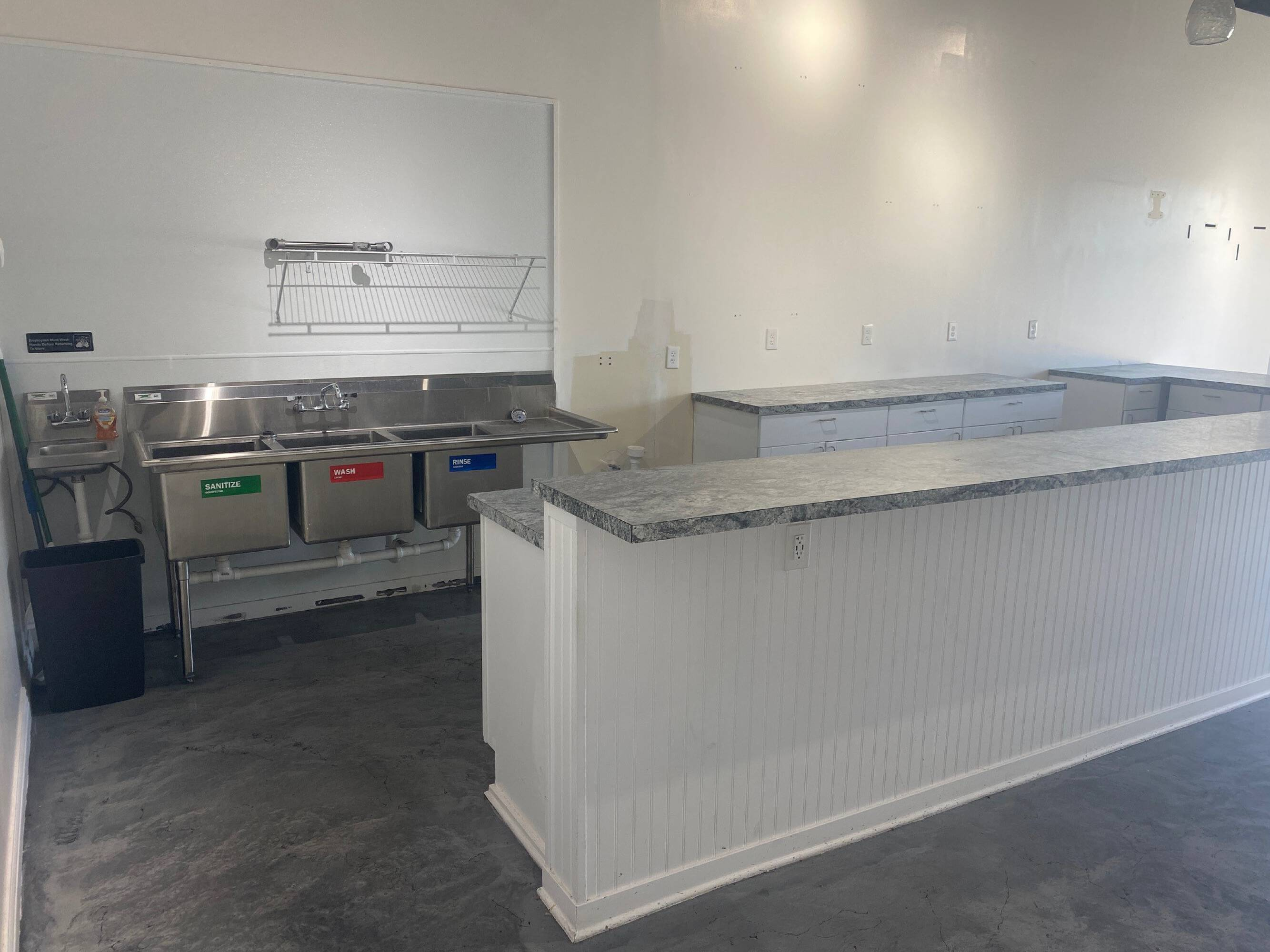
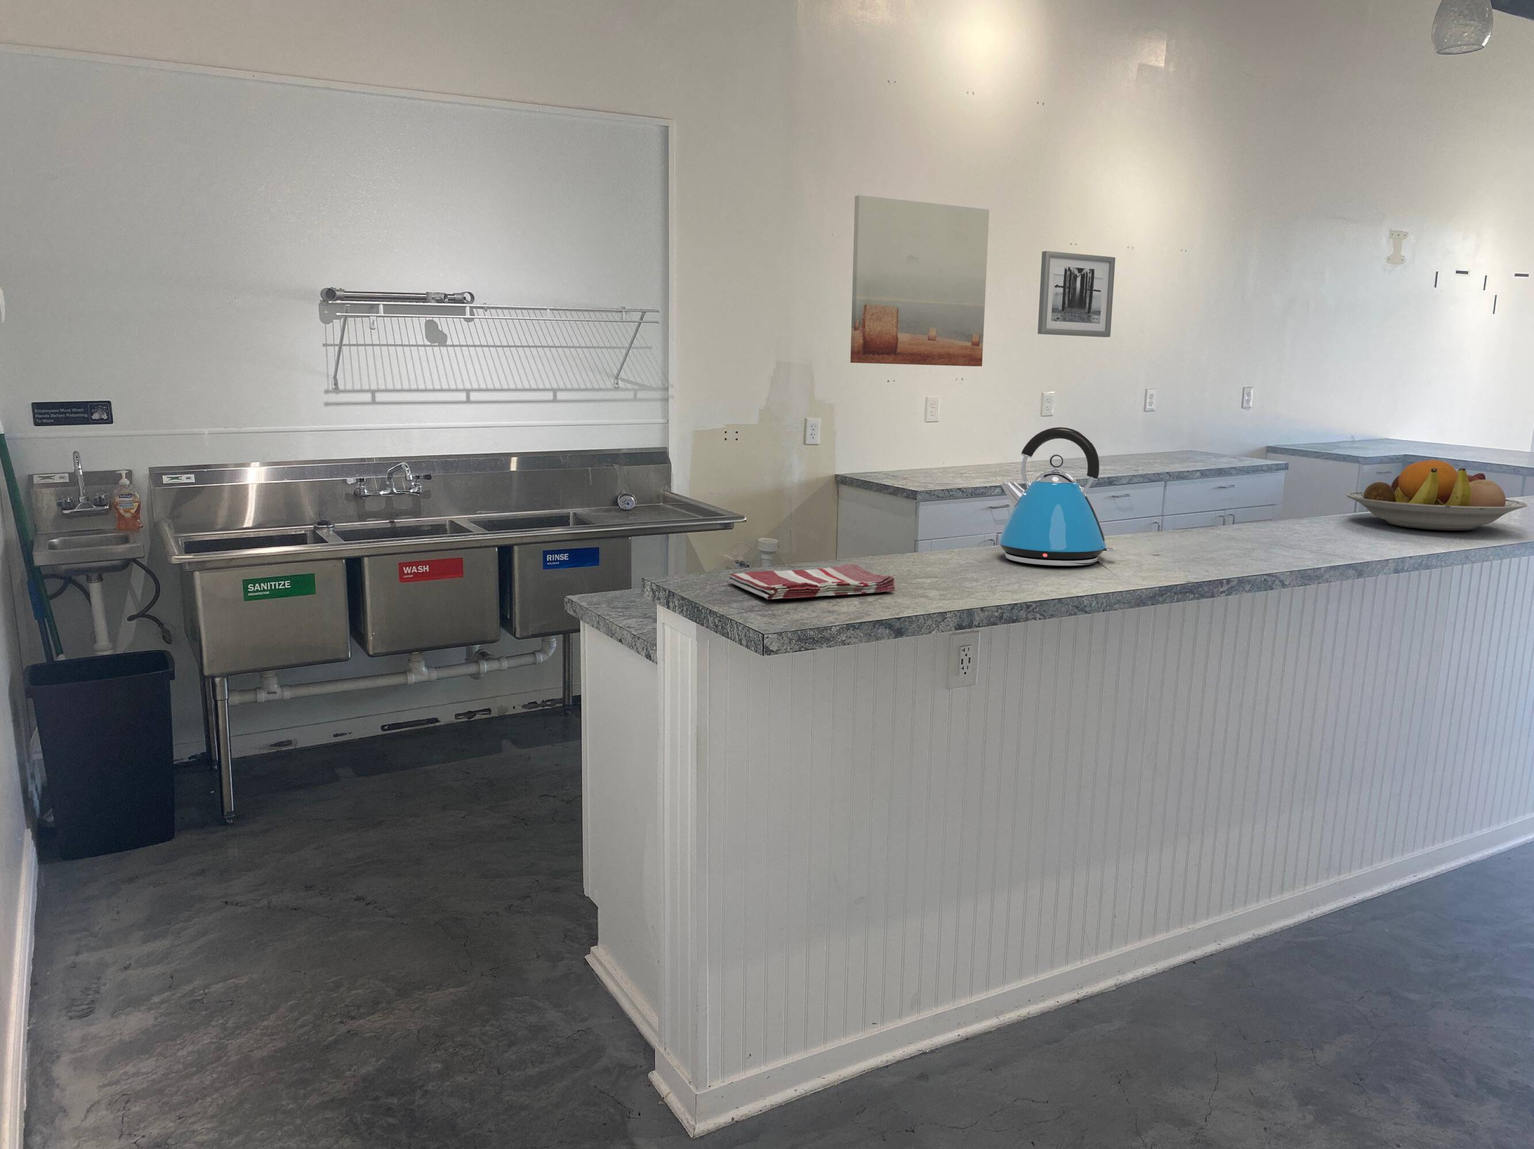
+ fruit bowl [1346,459,1528,531]
+ kettle [998,427,1116,566]
+ wall art [1038,251,1116,338]
+ dish towel [727,564,895,600]
+ wall art [850,194,990,367]
